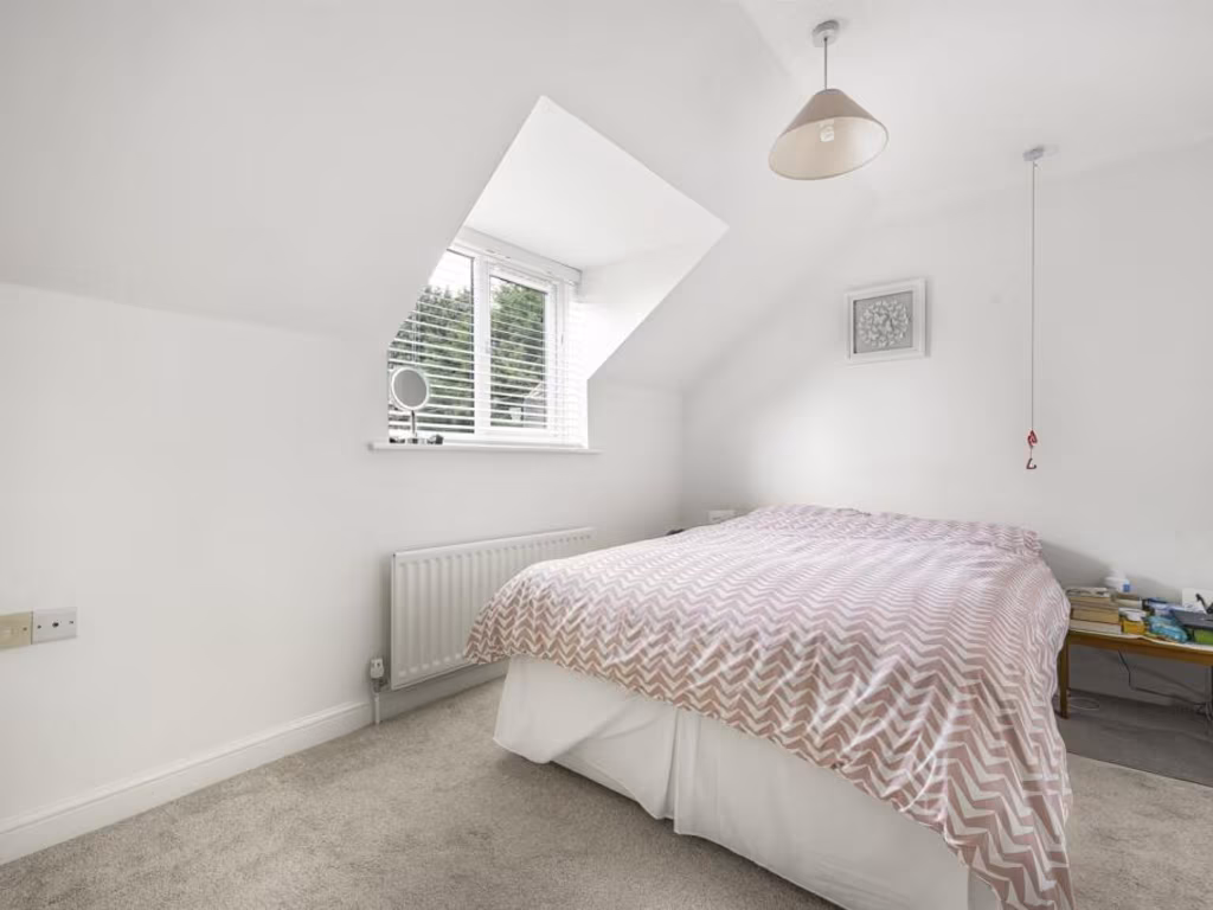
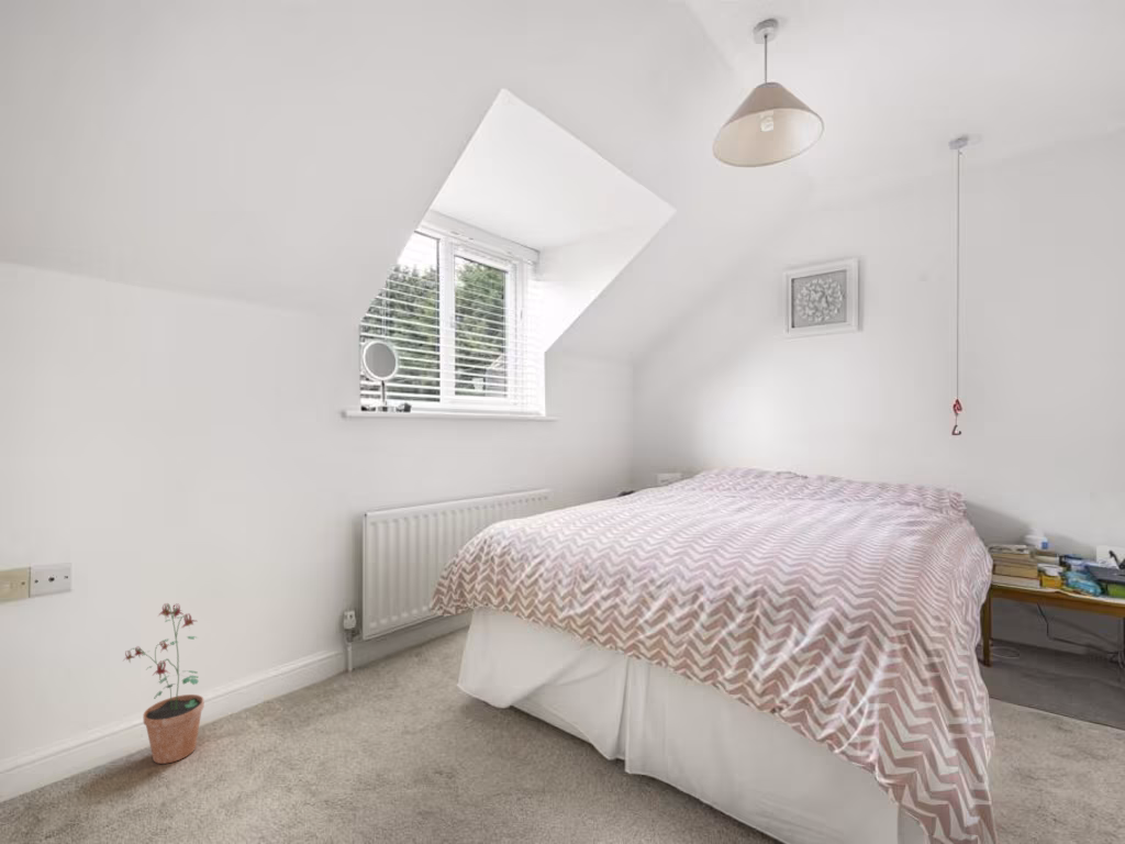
+ potted plant [123,602,205,765]
